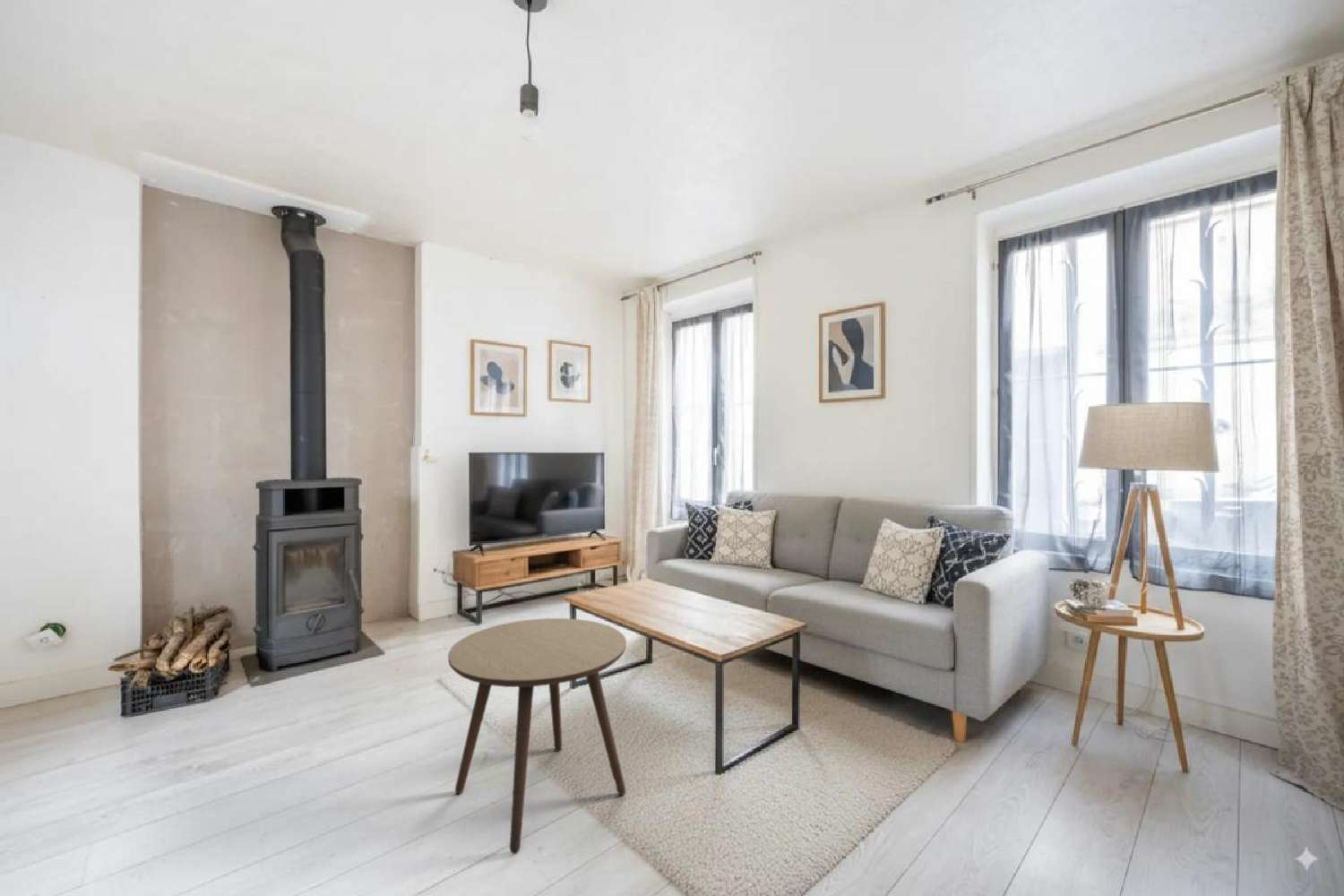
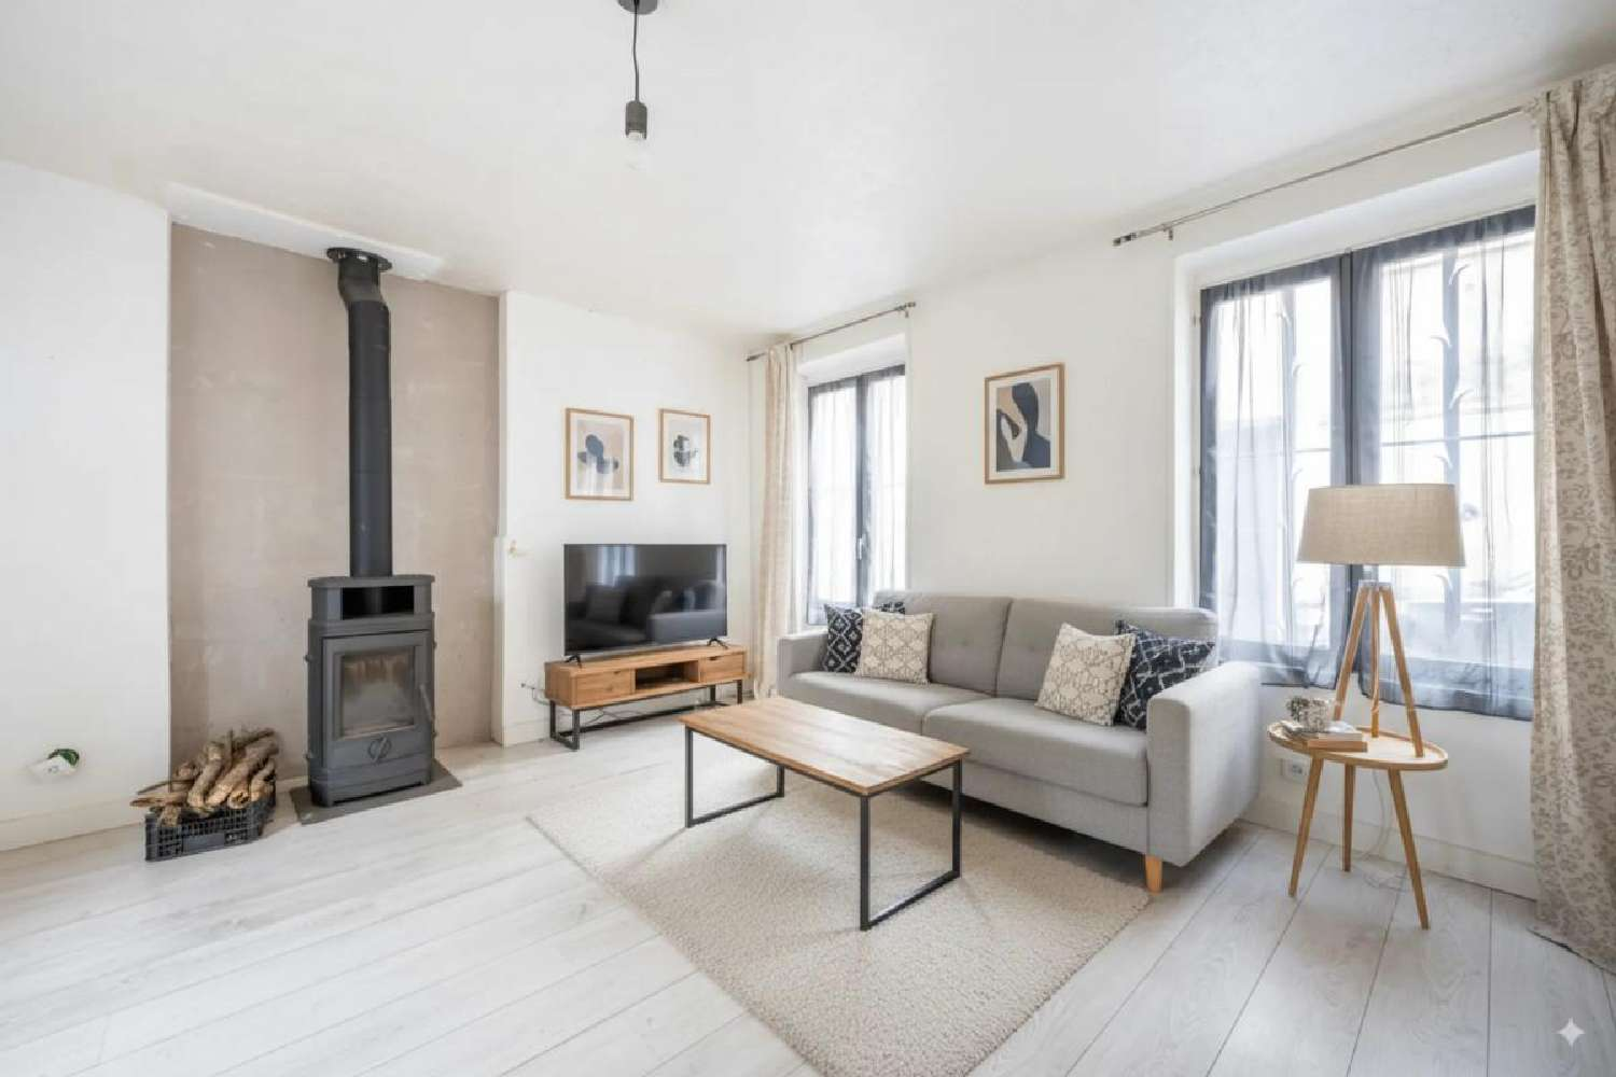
- side table [447,617,627,855]
